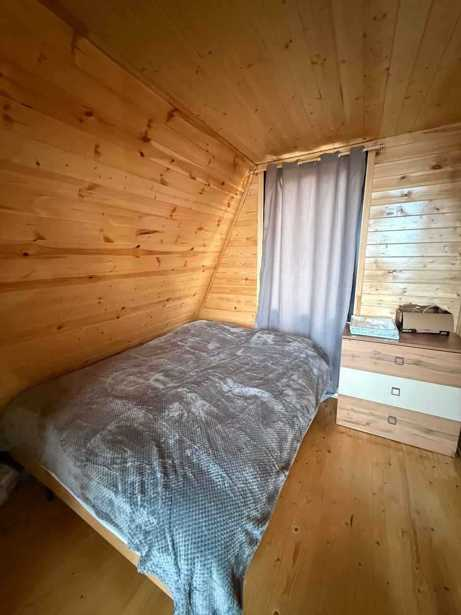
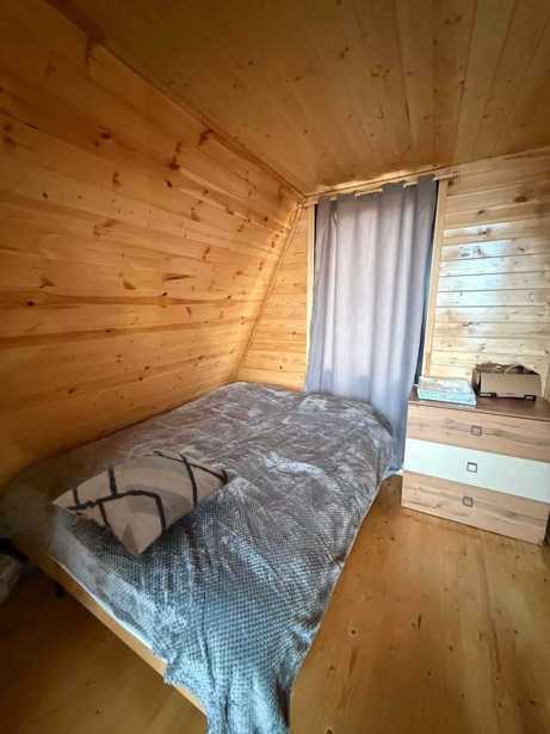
+ decorative pillow [51,448,241,557]
